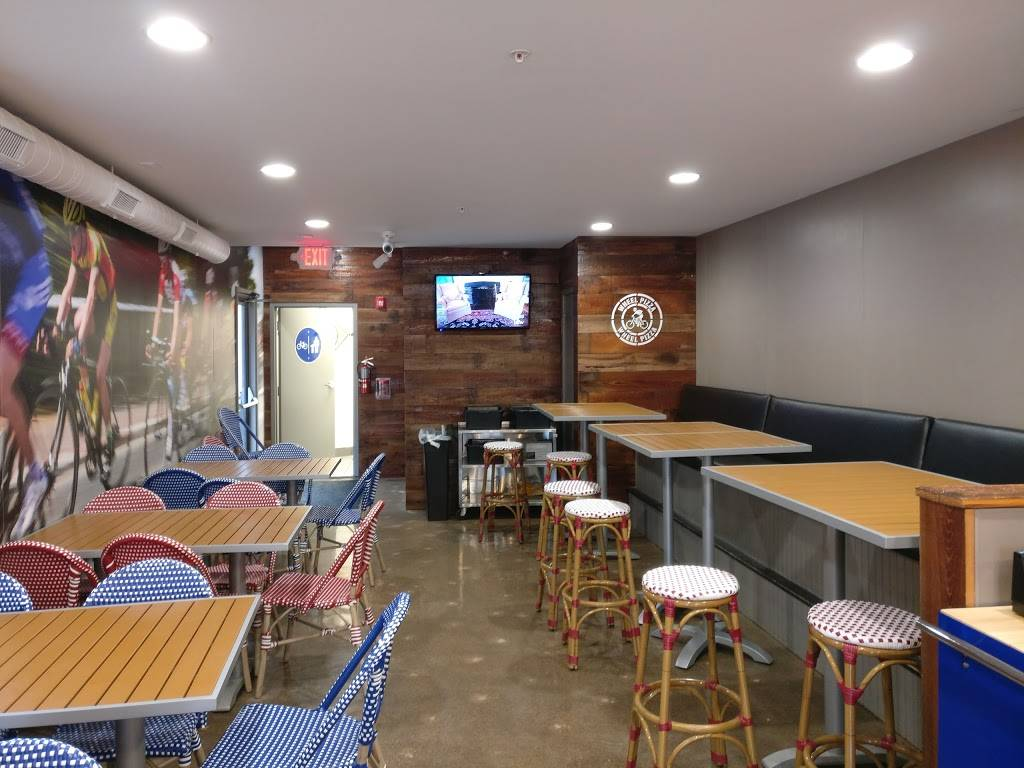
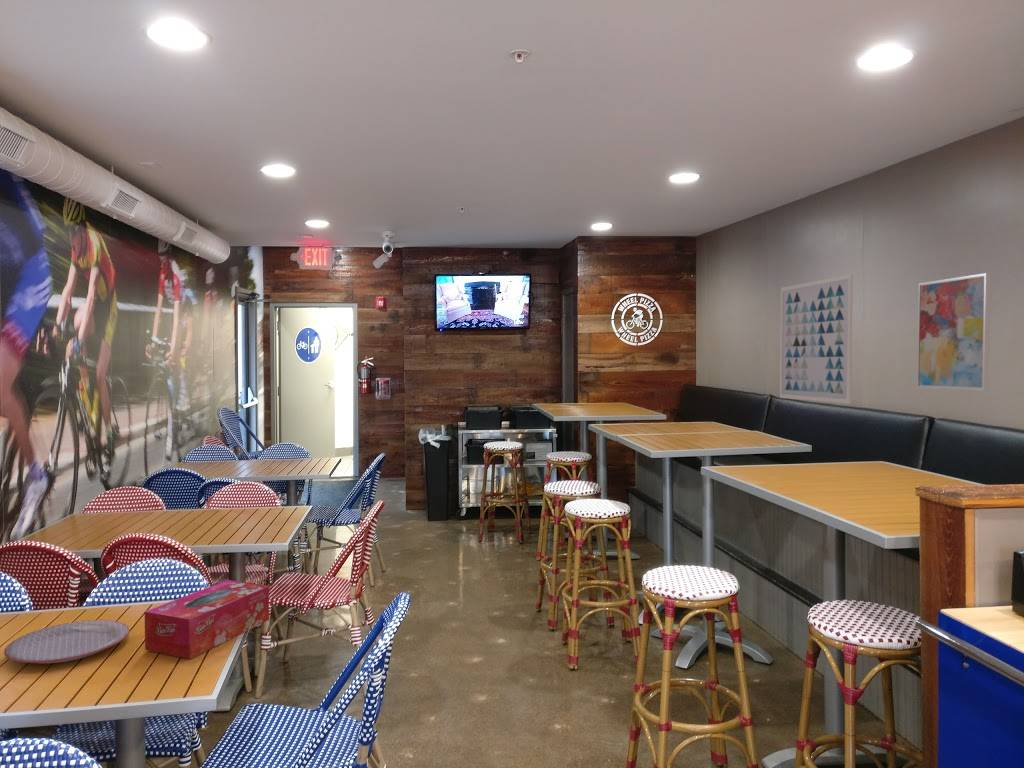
+ wall art [916,272,992,392]
+ plate [3,619,131,664]
+ wall art [779,273,854,405]
+ tissue box [144,579,270,660]
